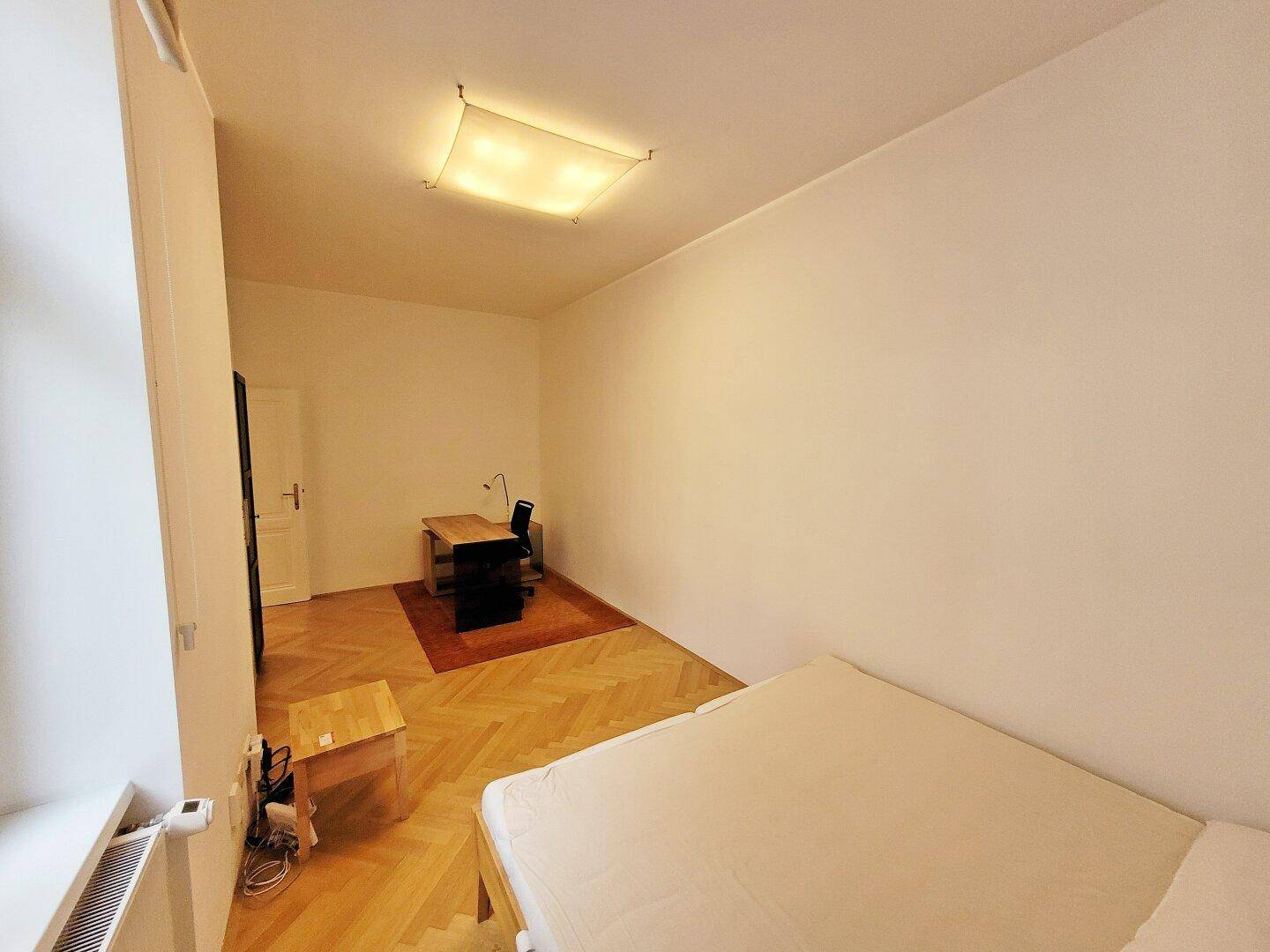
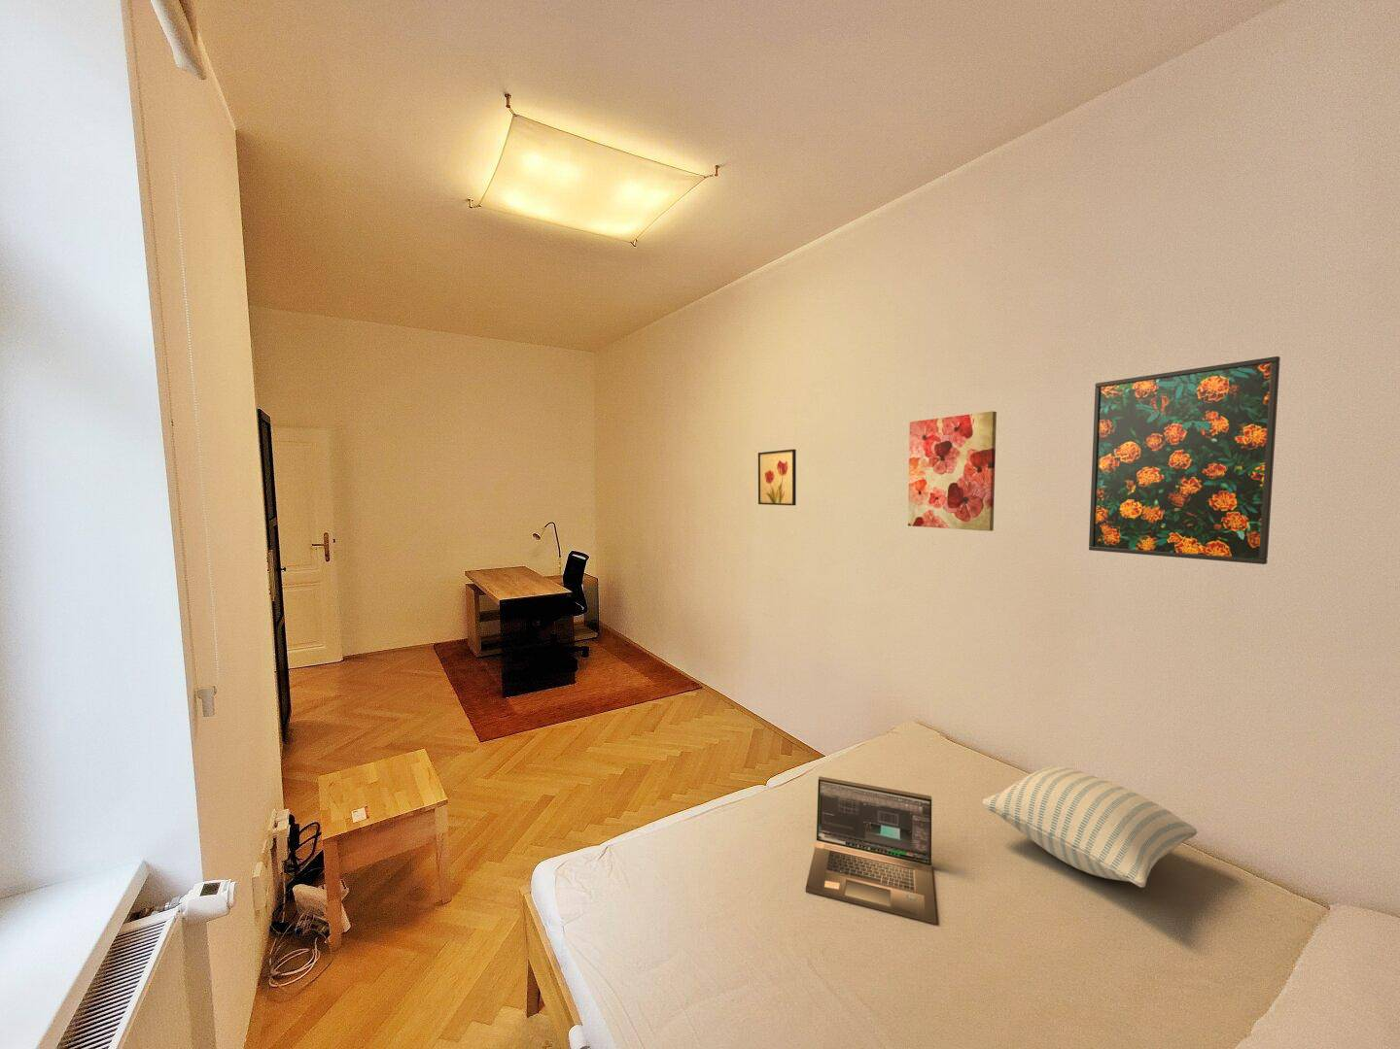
+ pillow [981,766,1198,889]
+ wall art [907,411,998,532]
+ wall art [757,448,797,506]
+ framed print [1088,356,1281,565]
+ laptop [805,775,937,926]
